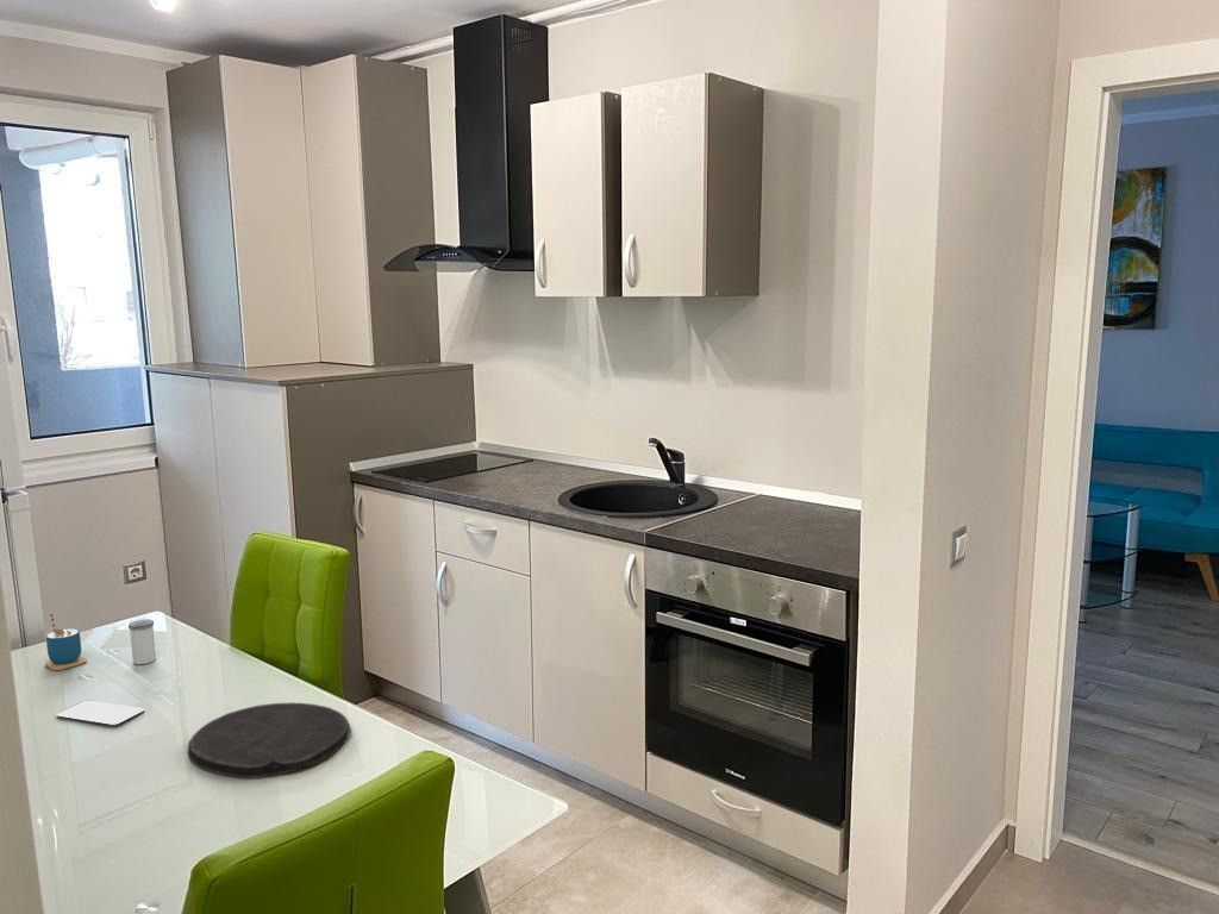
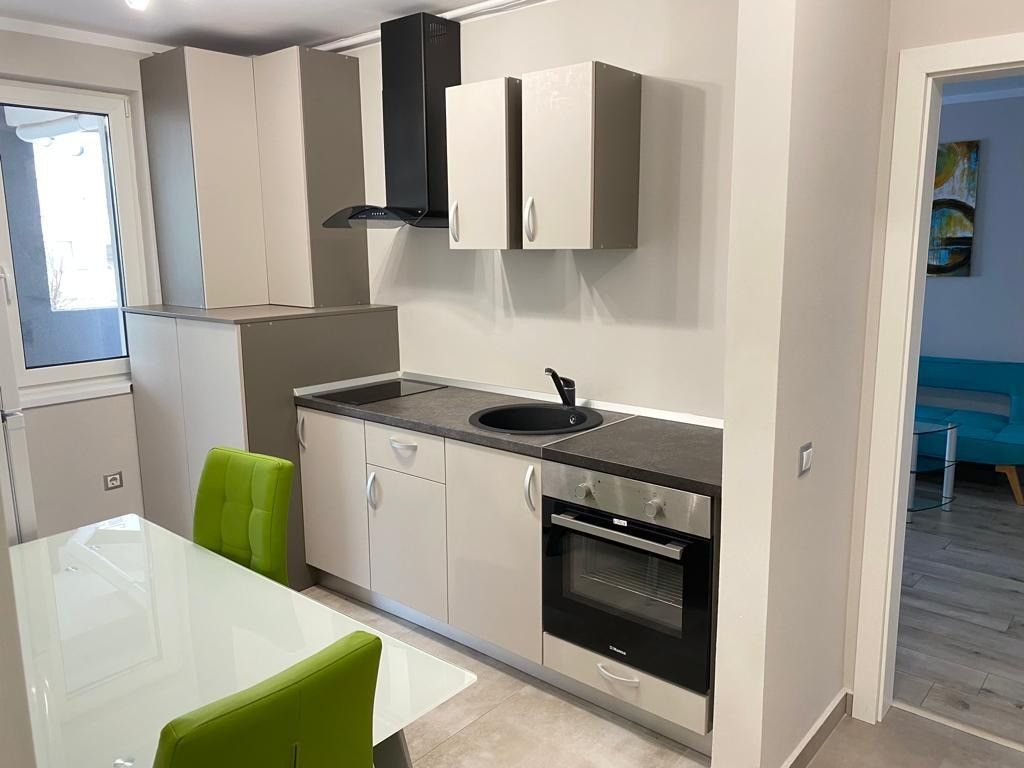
- cup [44,611,88,671]
- salt shaker [127,618,157,665]
- plate [187,701,351,778]
- smartphone [55,700,145,727]
